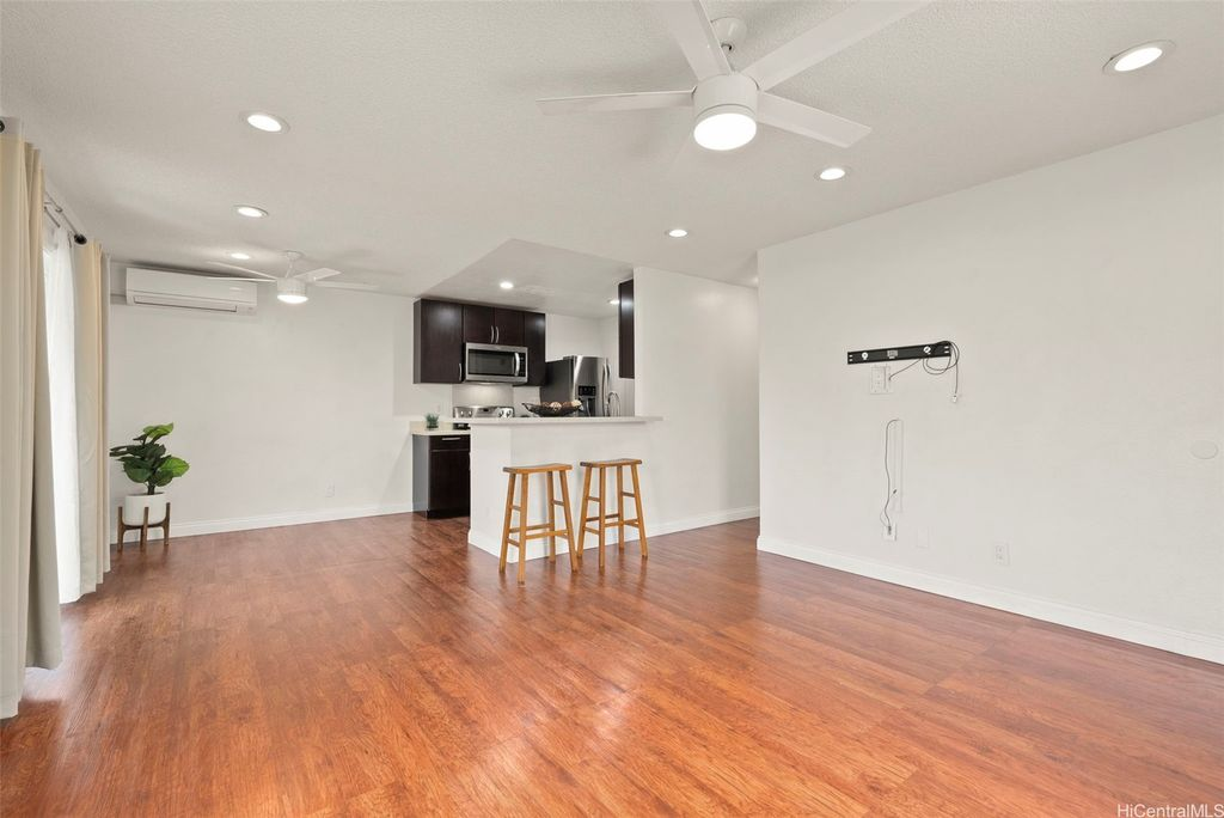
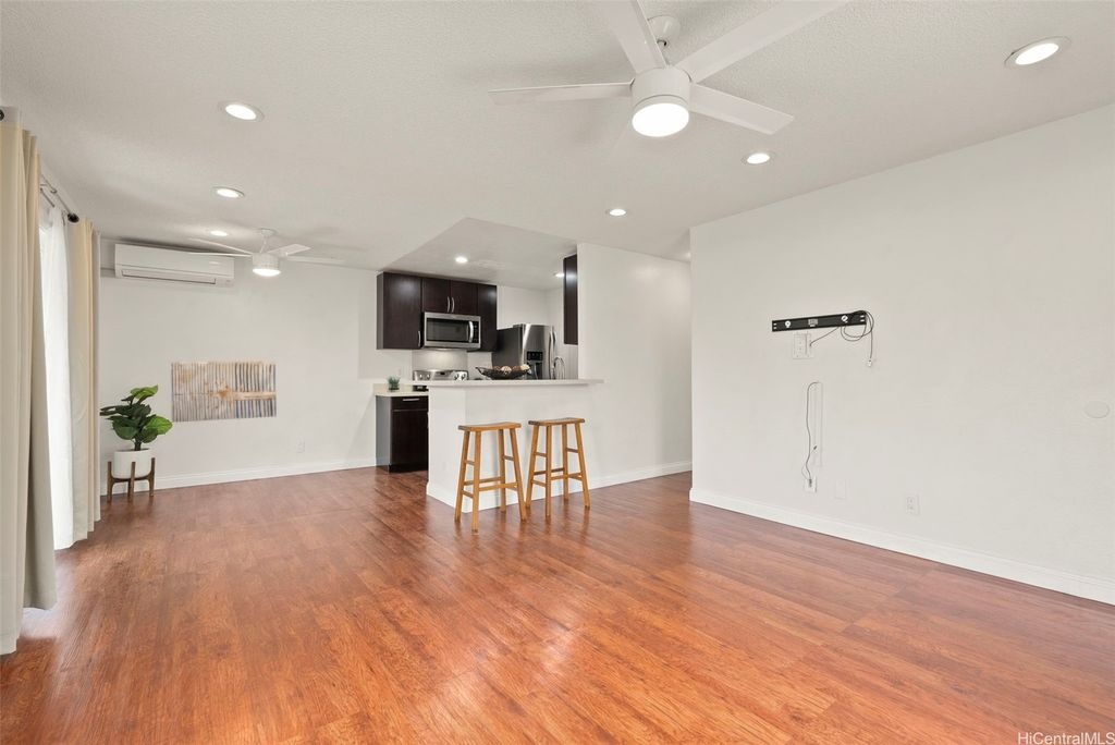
+ wall art [170,361,278,424]
